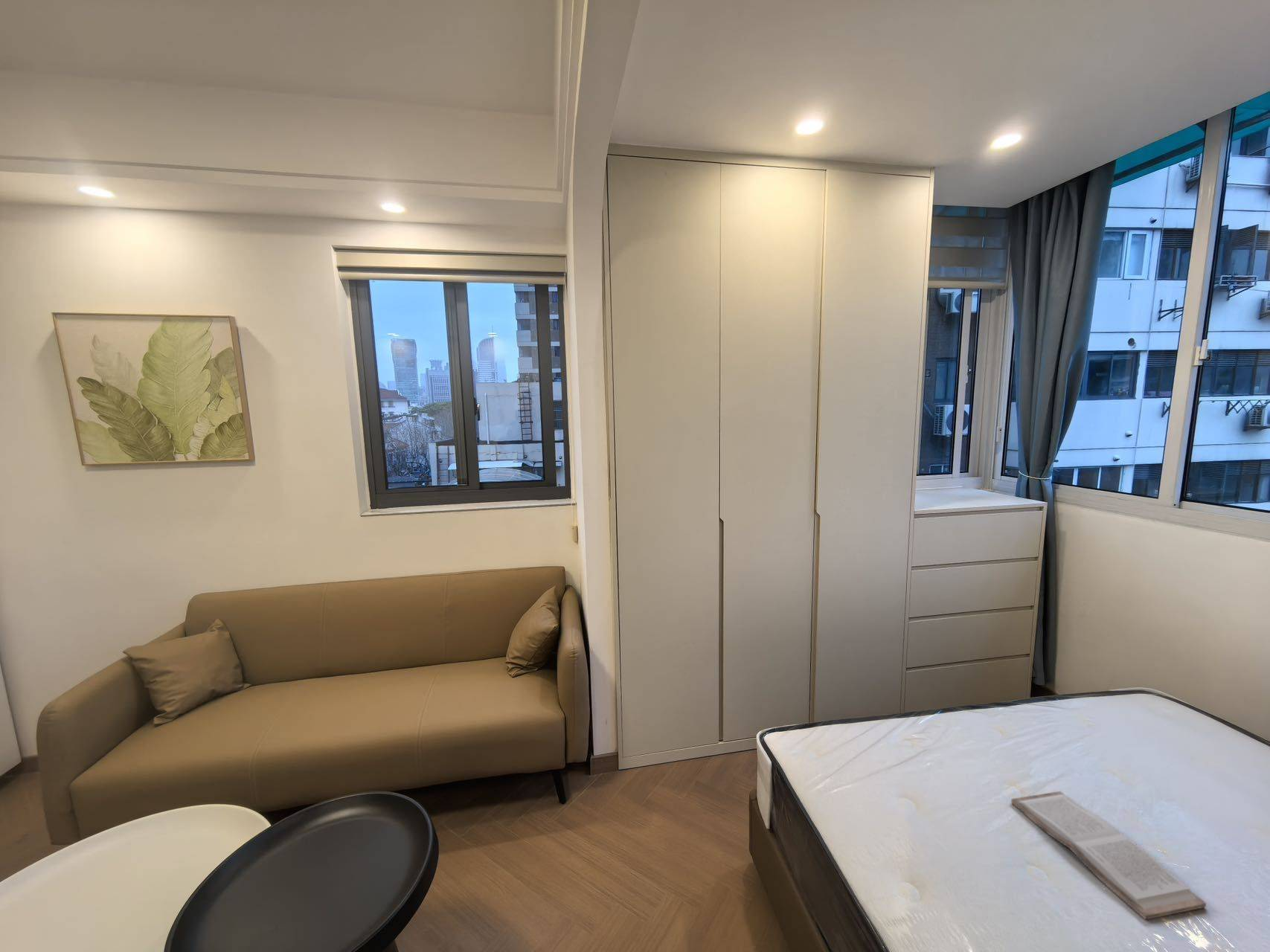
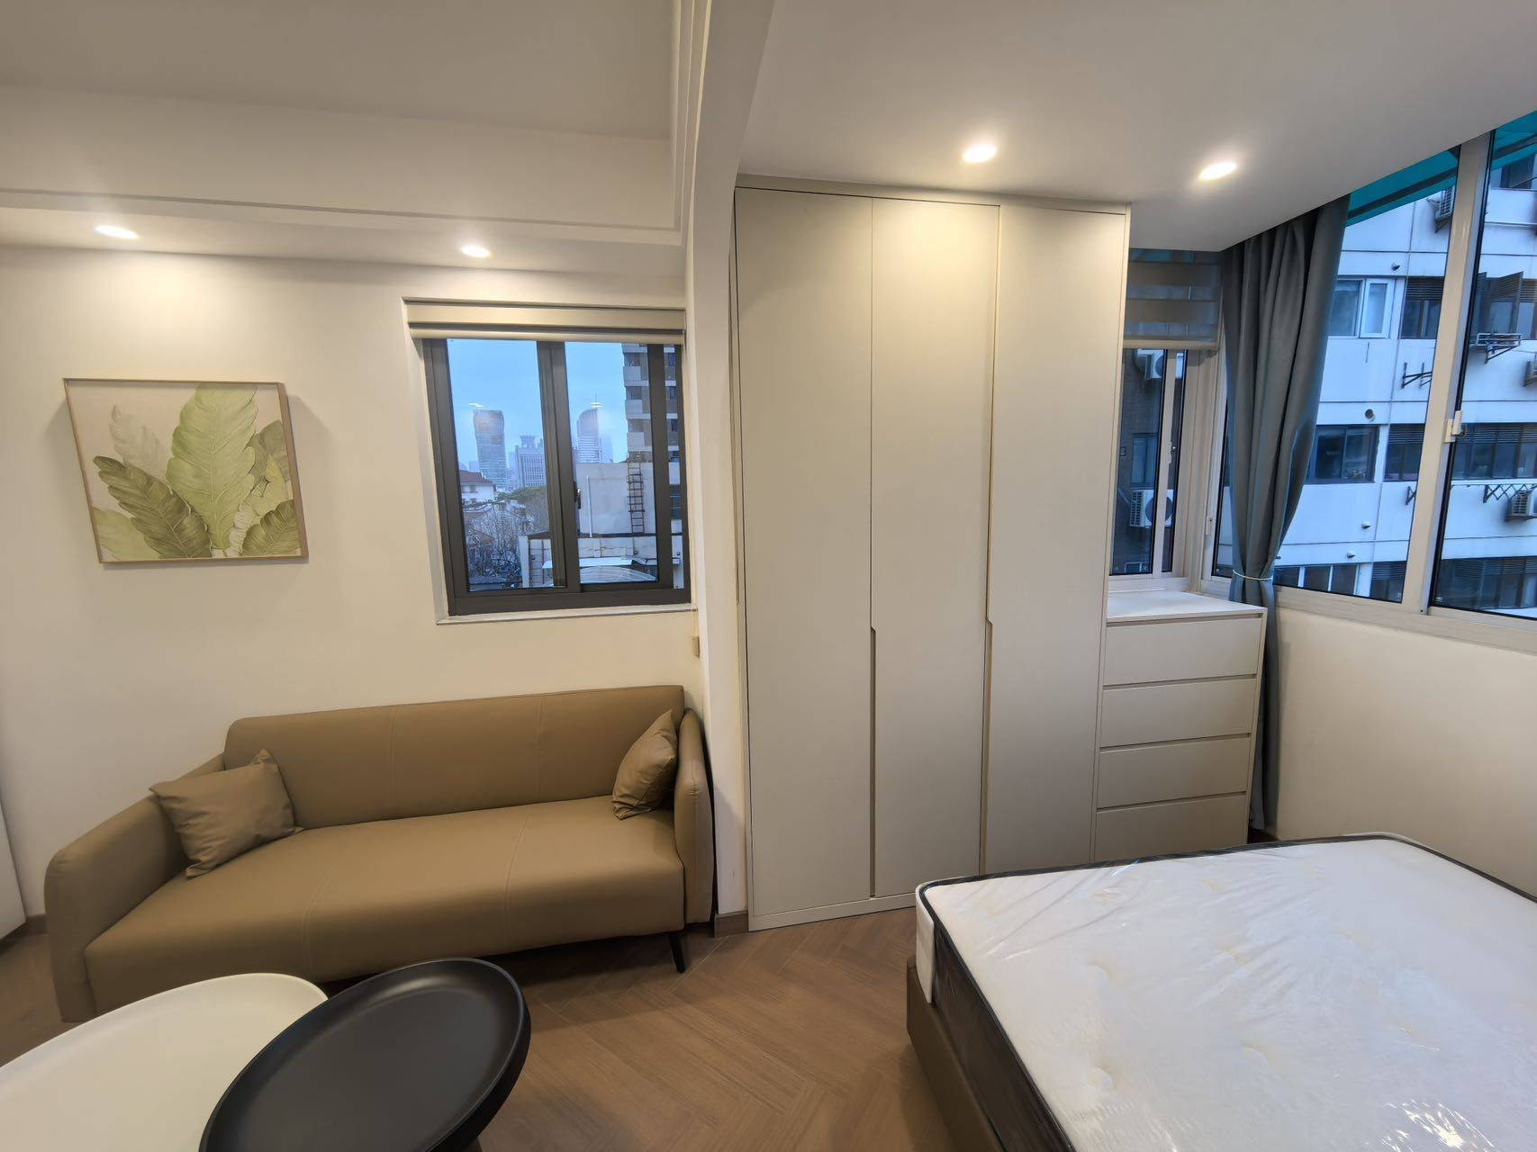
- book [1010,791,1207,921]
